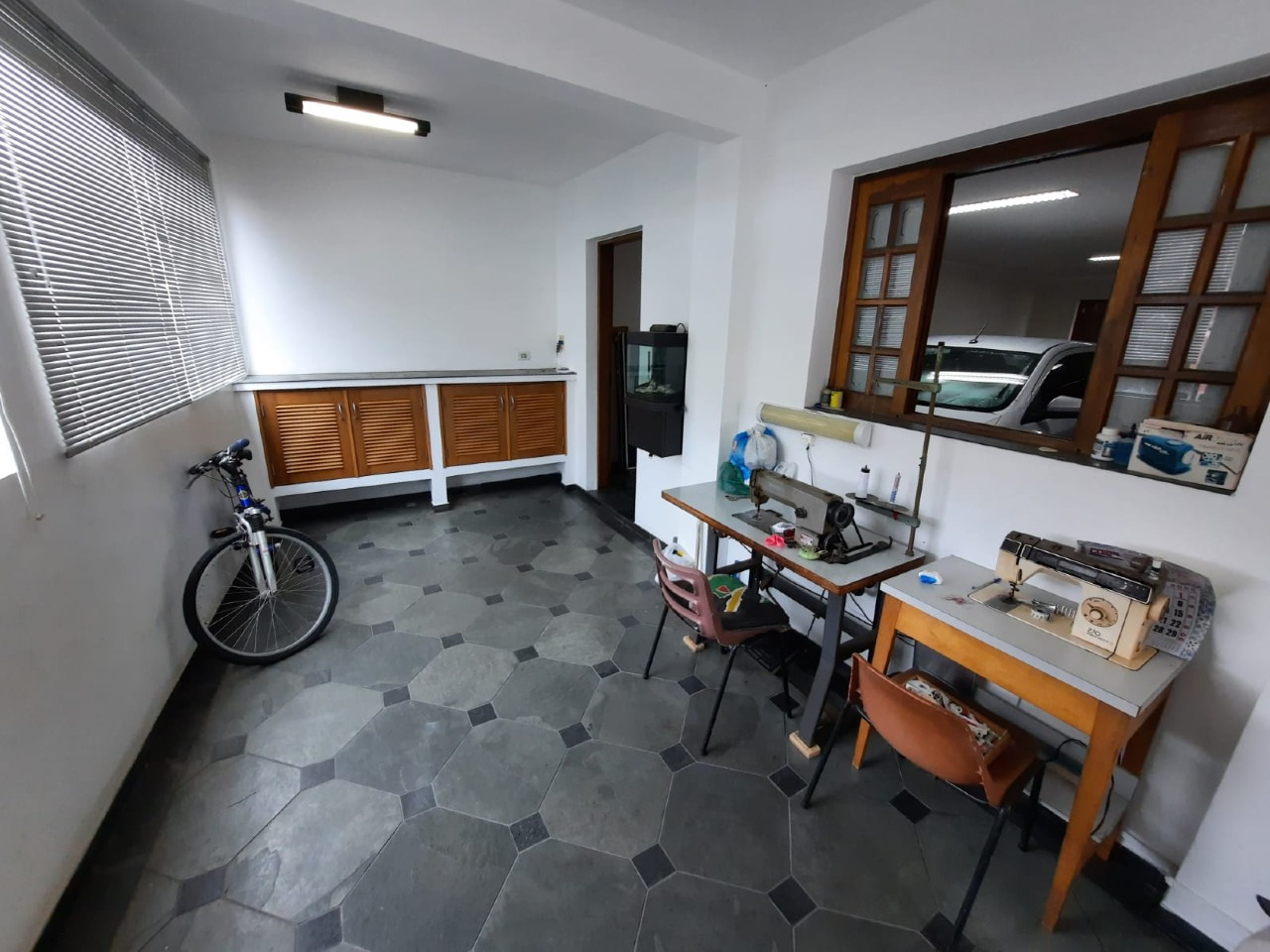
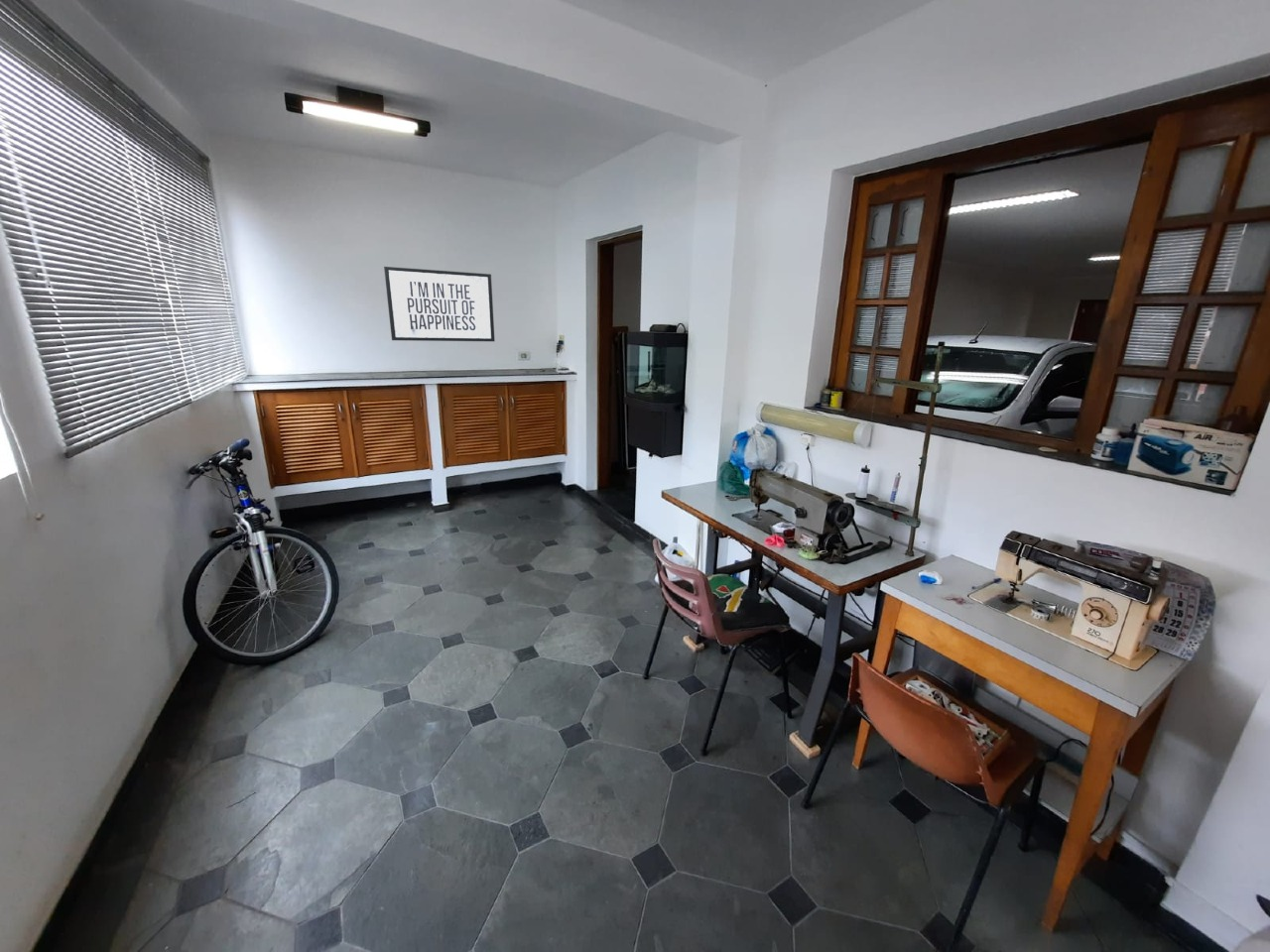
+ mirror [383,266,496,342]
